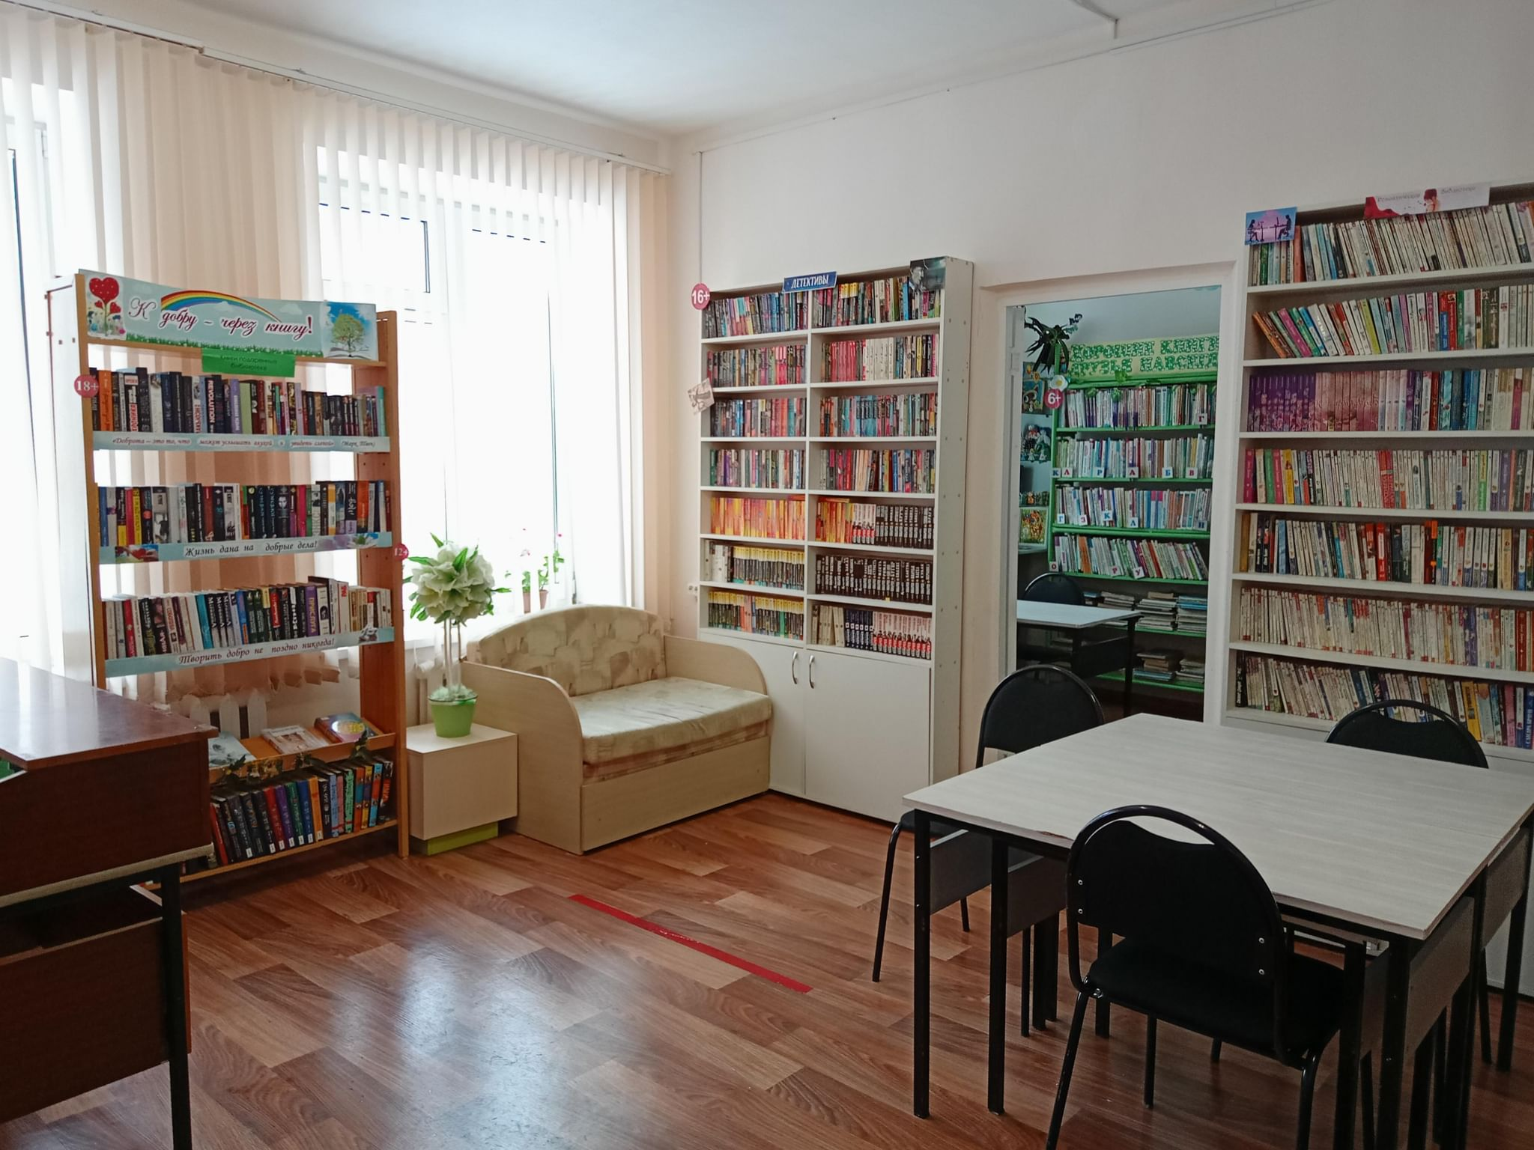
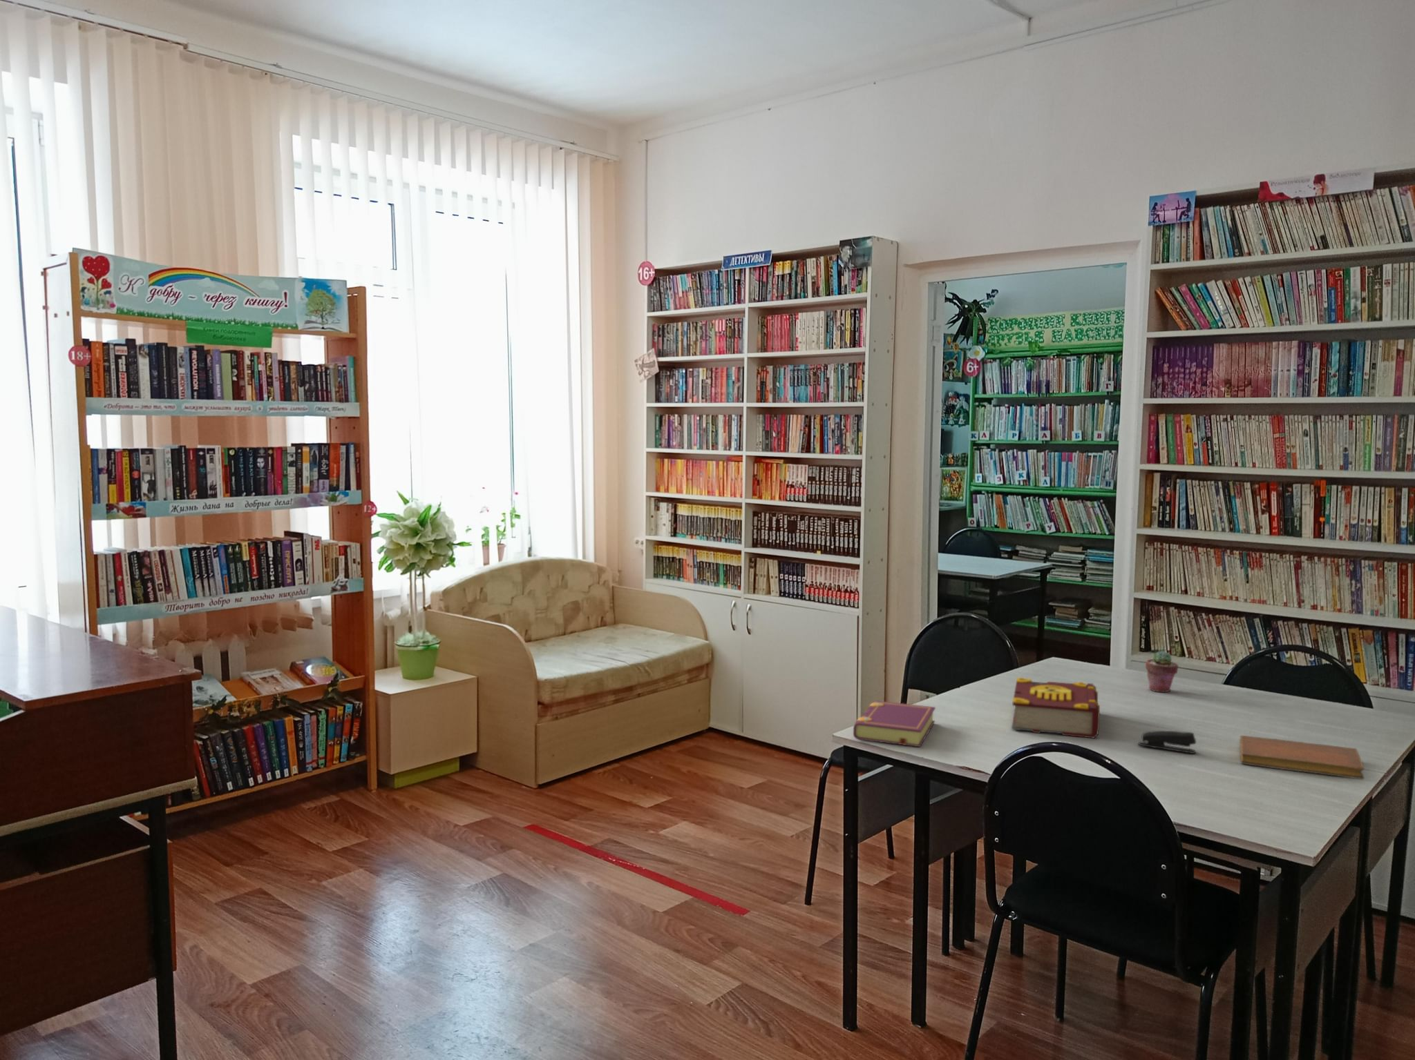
+ potted succulent [1145,650,1179,693]
+ book [852,700,936,747]
+ stapler [1138,730,1197,754]
+ notebook [1239,735,1365,779]
+ book [1011,677,1101,739]
